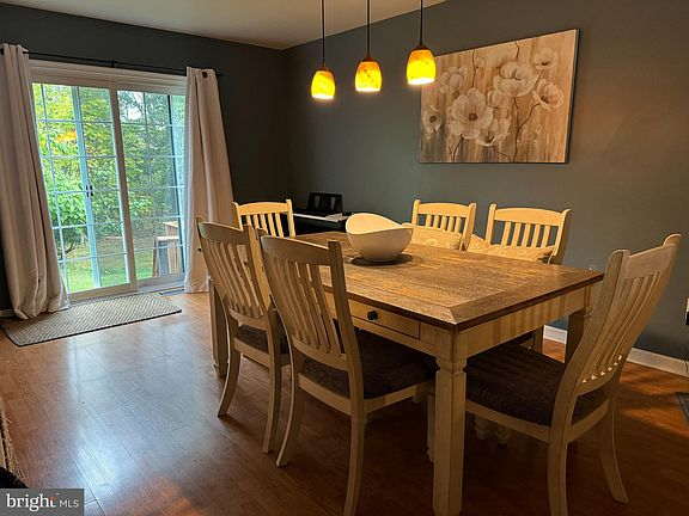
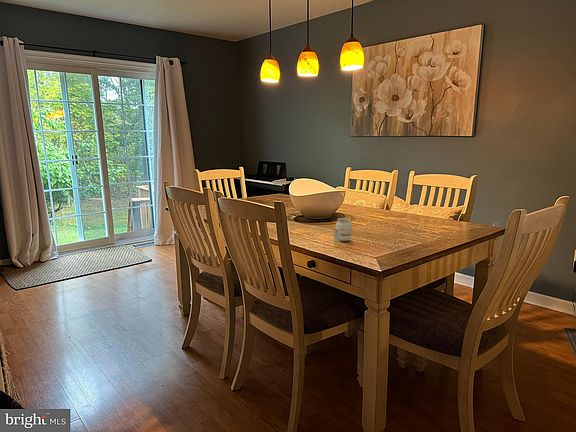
+ candle [332,217,352,244]
